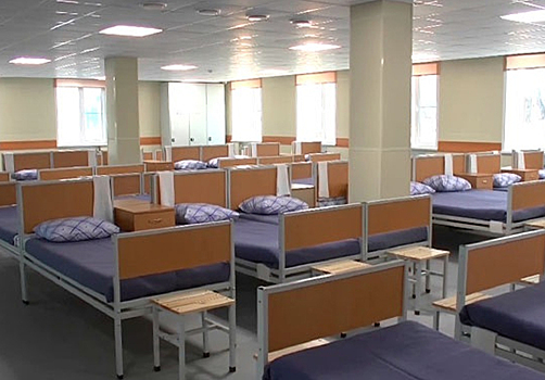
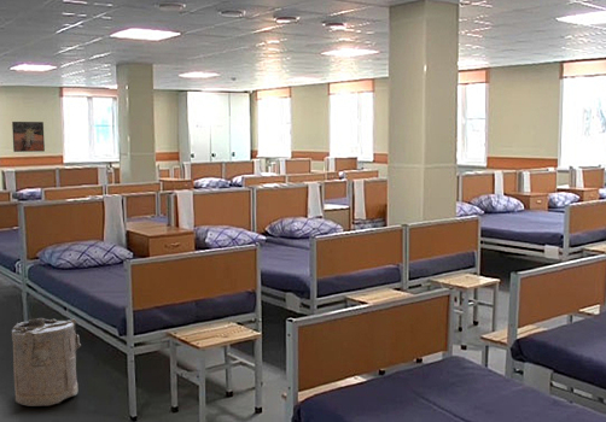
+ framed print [11,121,46,153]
+ laundry hamper [11,317,82,408]
